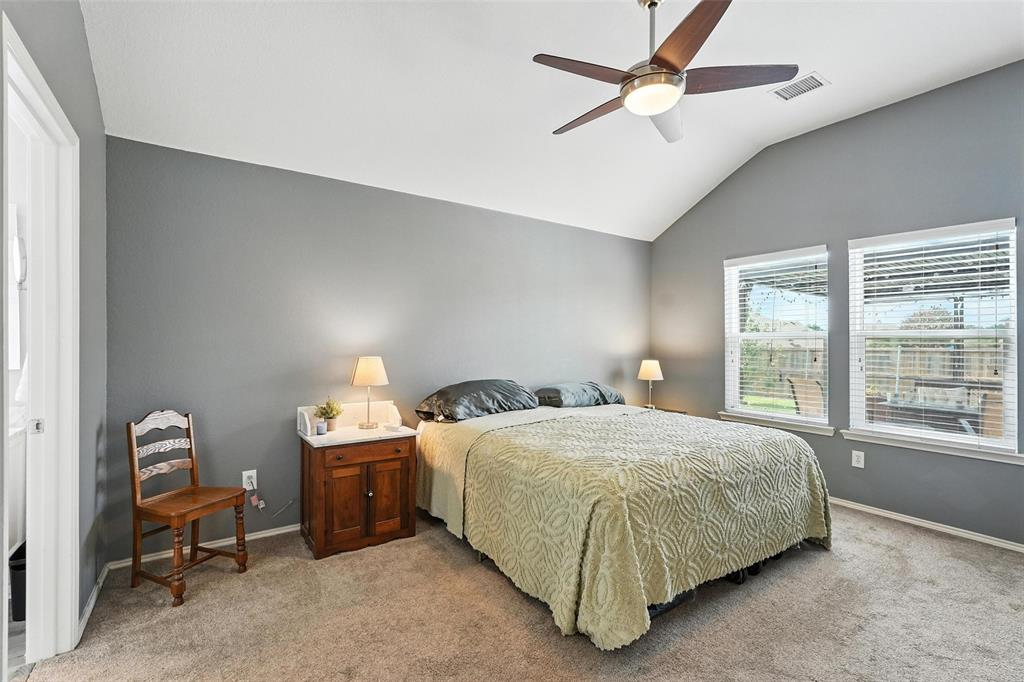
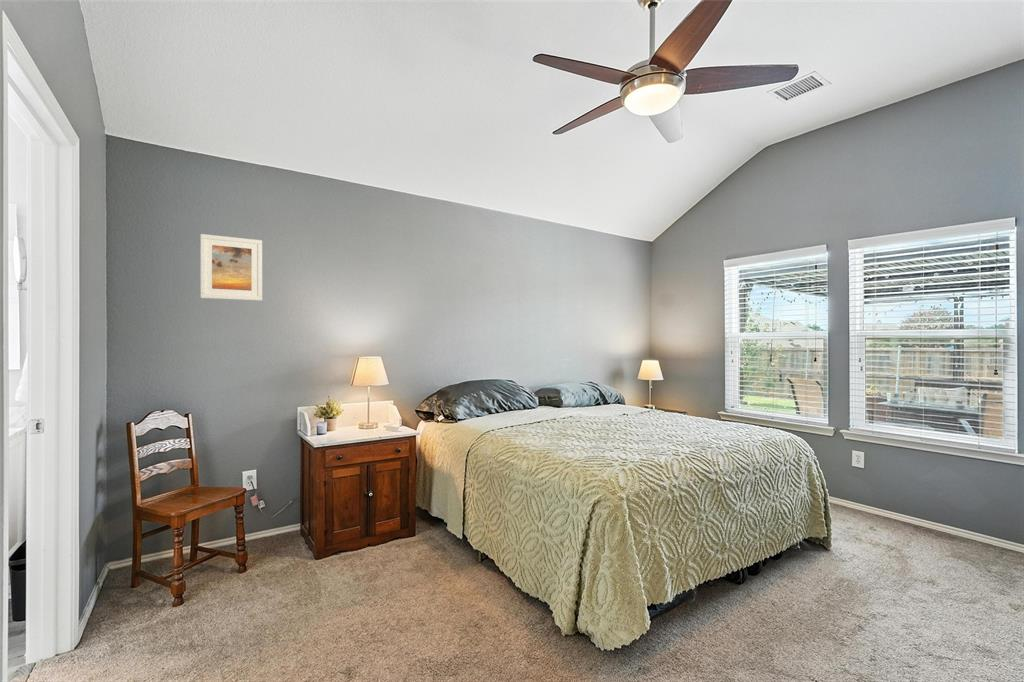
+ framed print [199,233,263,302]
